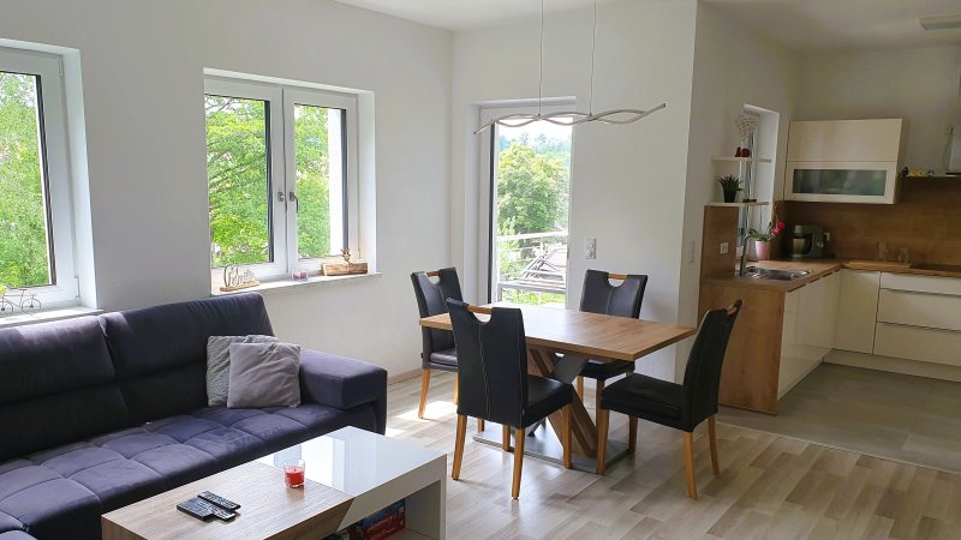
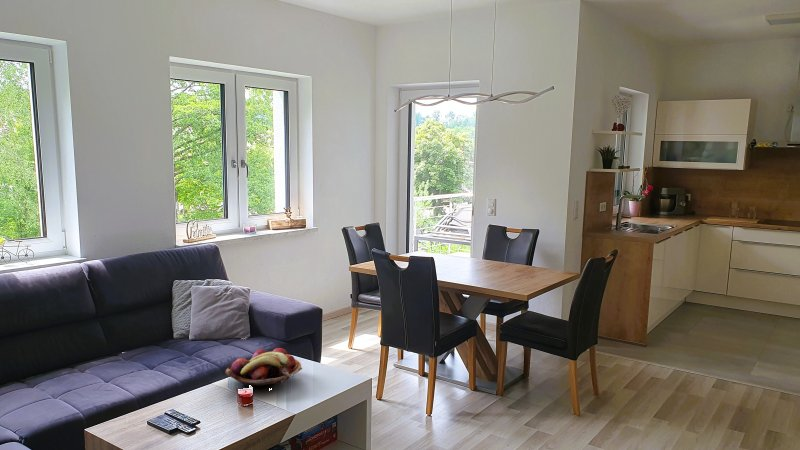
+ fruit basket [225,347,303,390]
